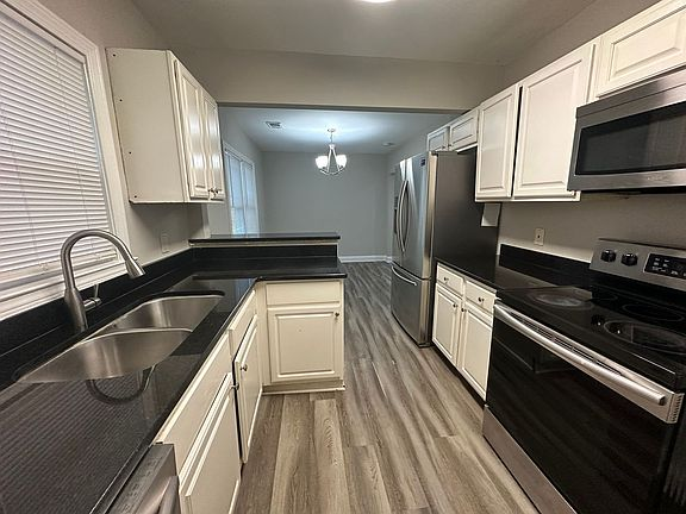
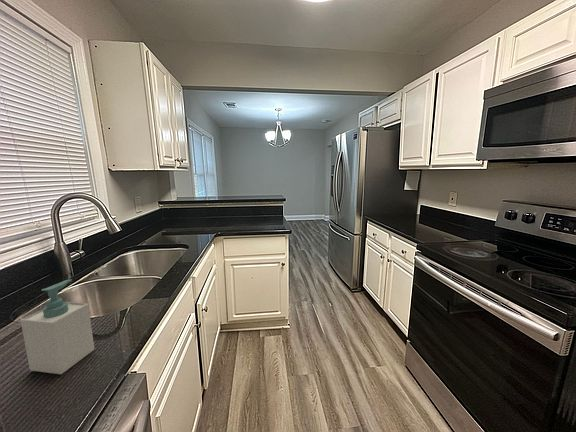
+ soap bottle [20,278,95,375]
